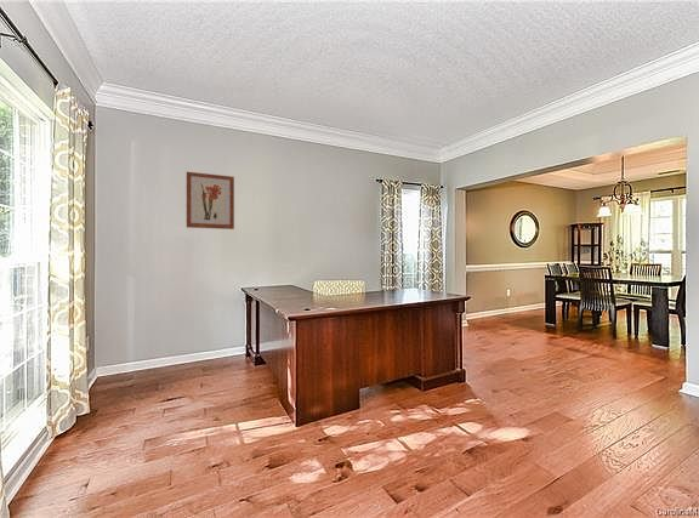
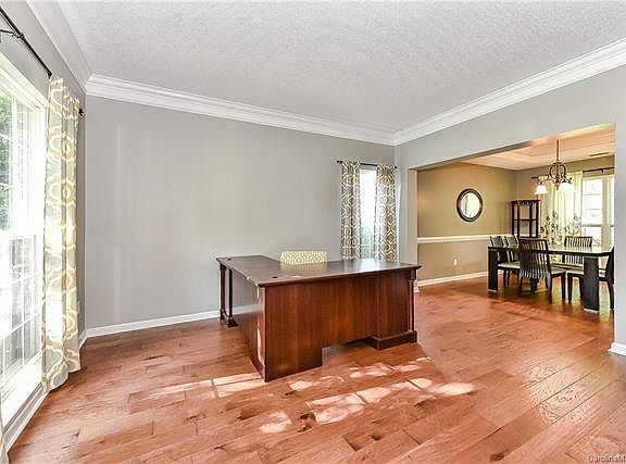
- wall art [186,171,235,230]
